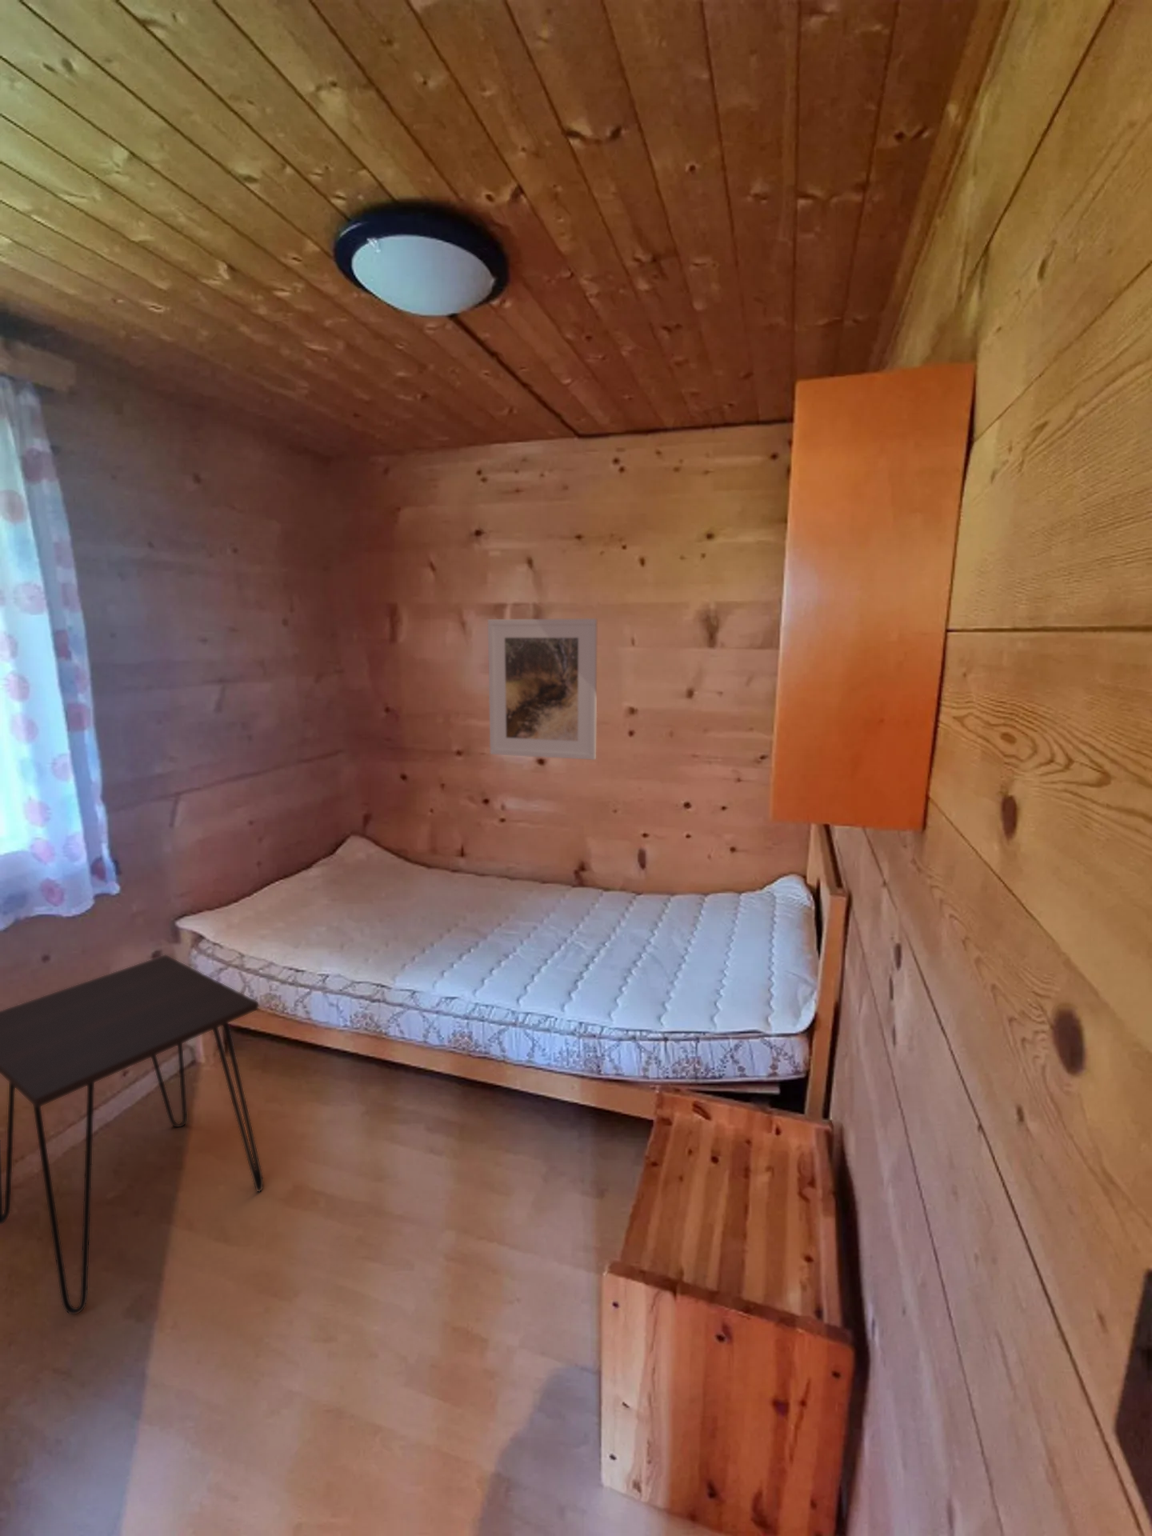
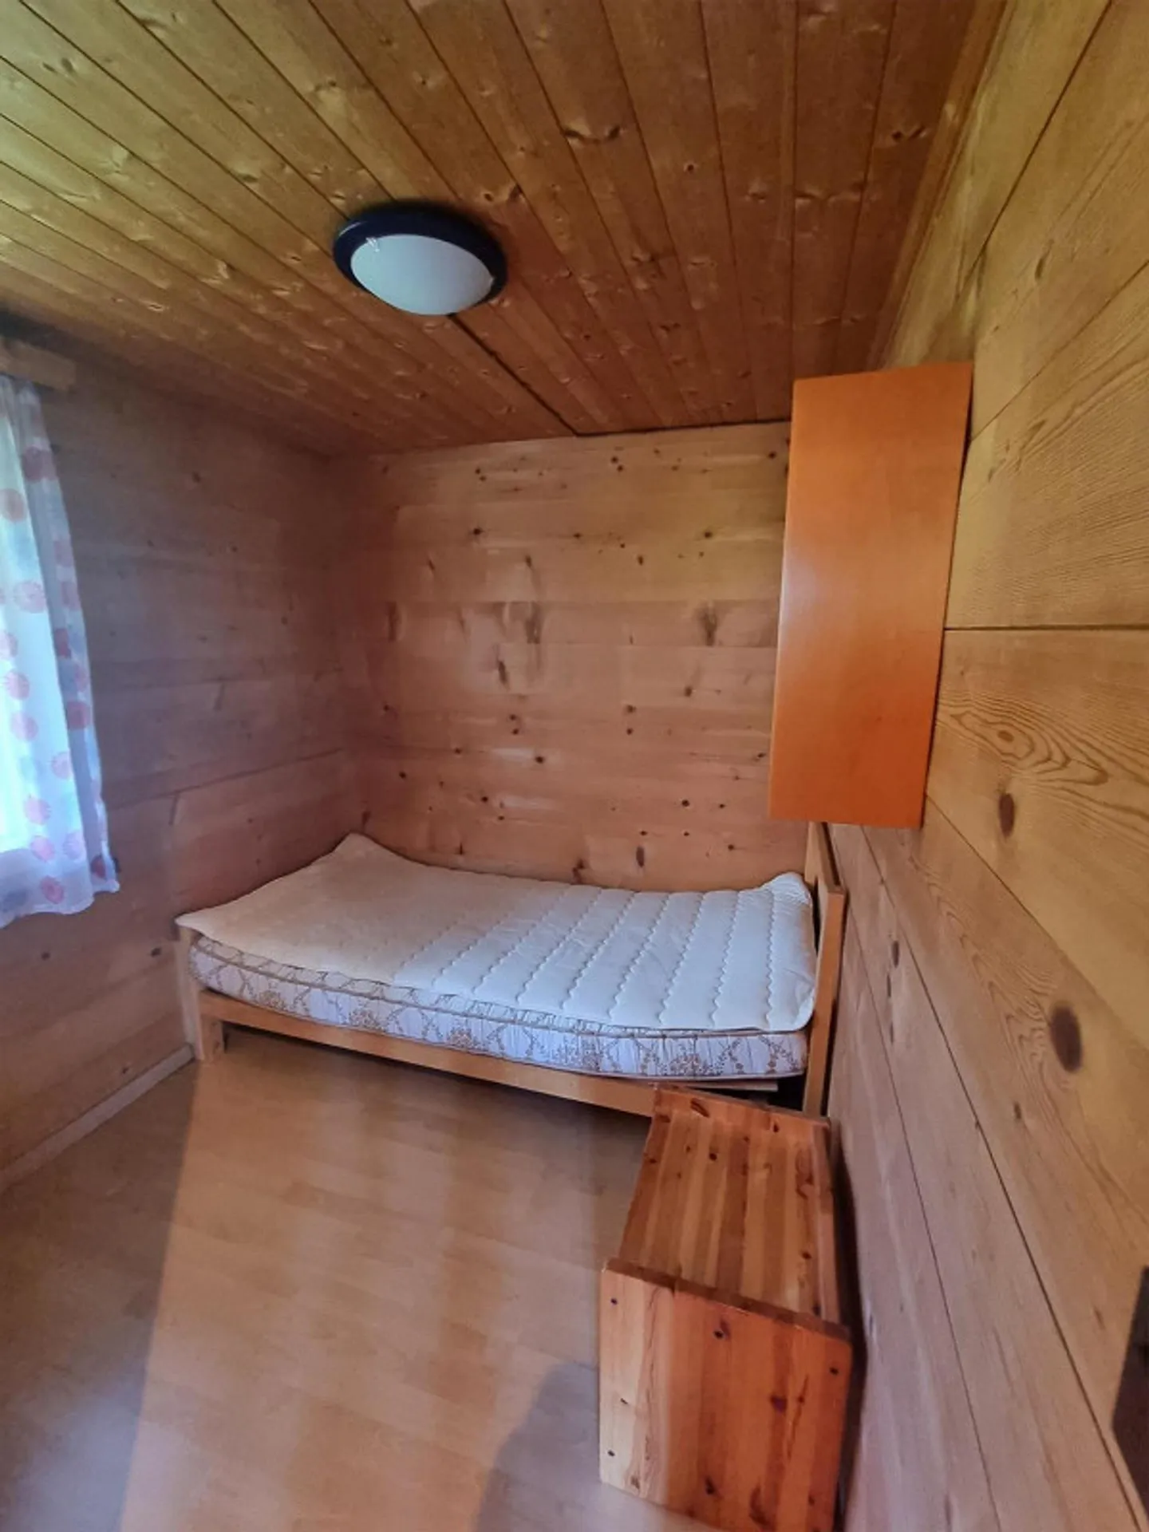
- desk [0,954,264,1315]
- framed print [488,618,598,761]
